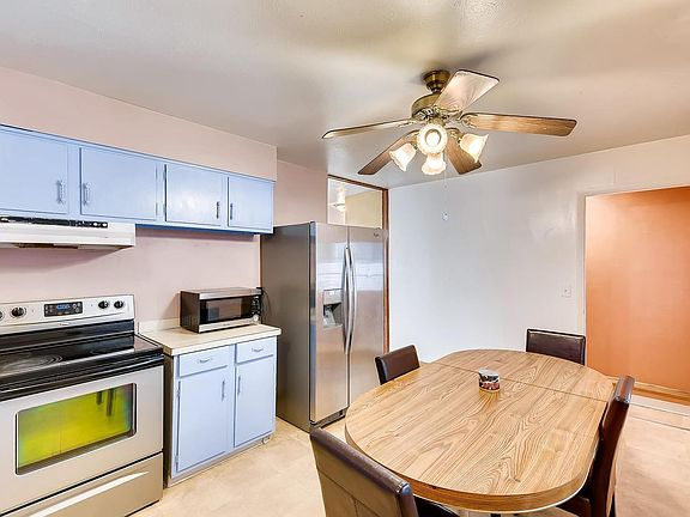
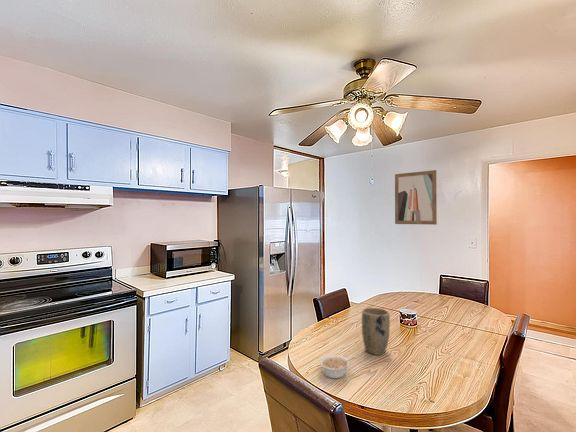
+ plant pot [361,307,391,356]
+ wall art [394,169,438,226]
+ legume [319,354,356,379]
